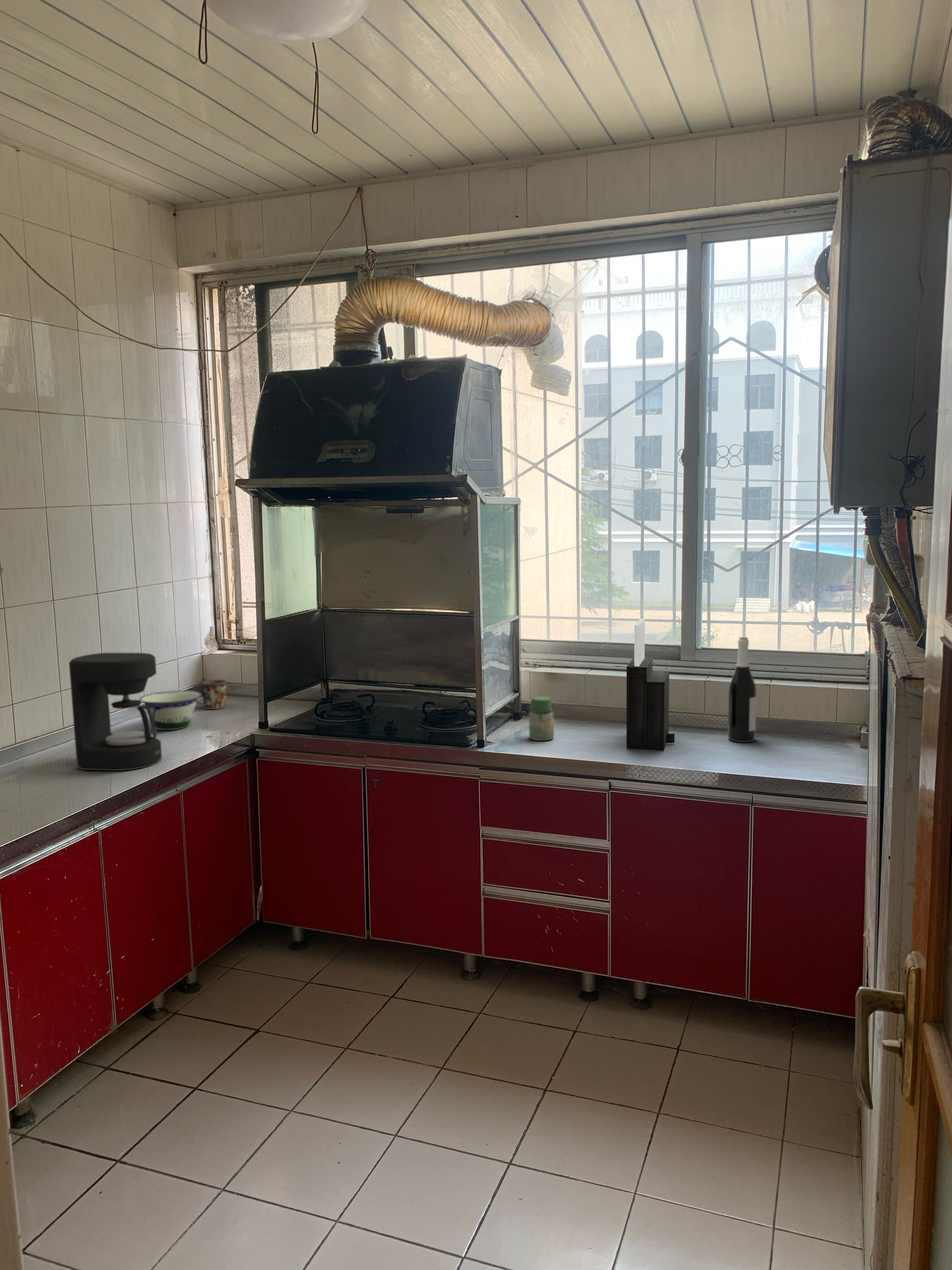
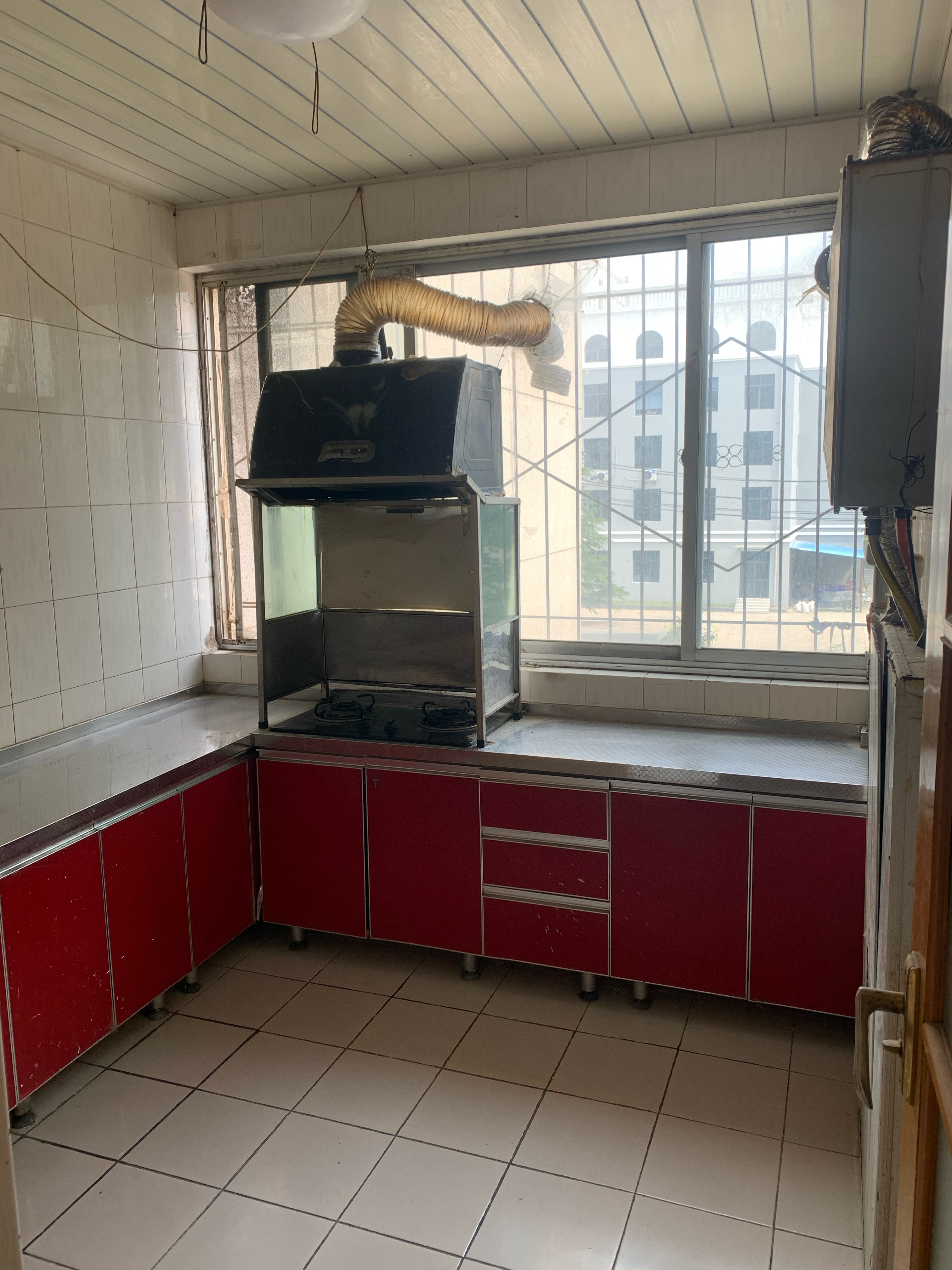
- wine bottle [728,637,757,742]
- coffee maker [69,652,162,771]
- bowl [139,690,202,730]
- mug [192,679,227,710]
- jar [529,696,554,741]
- knife block [626,618,675,750]
